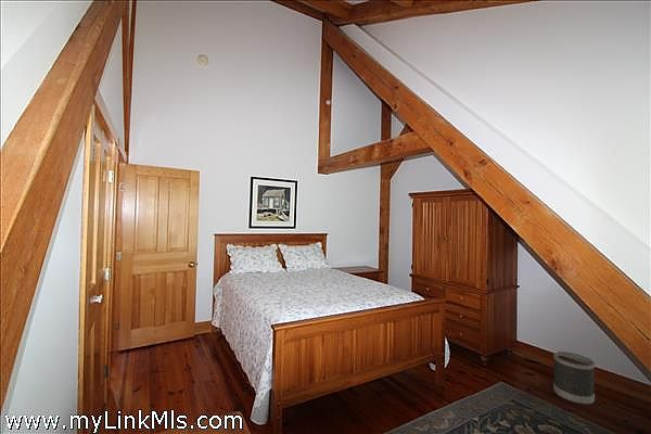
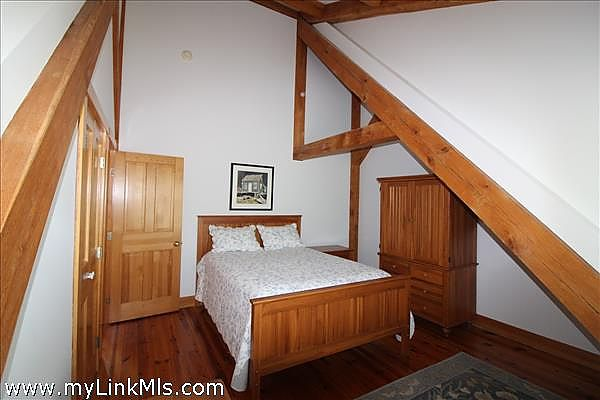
- wastebasket [552,350,596,406]
